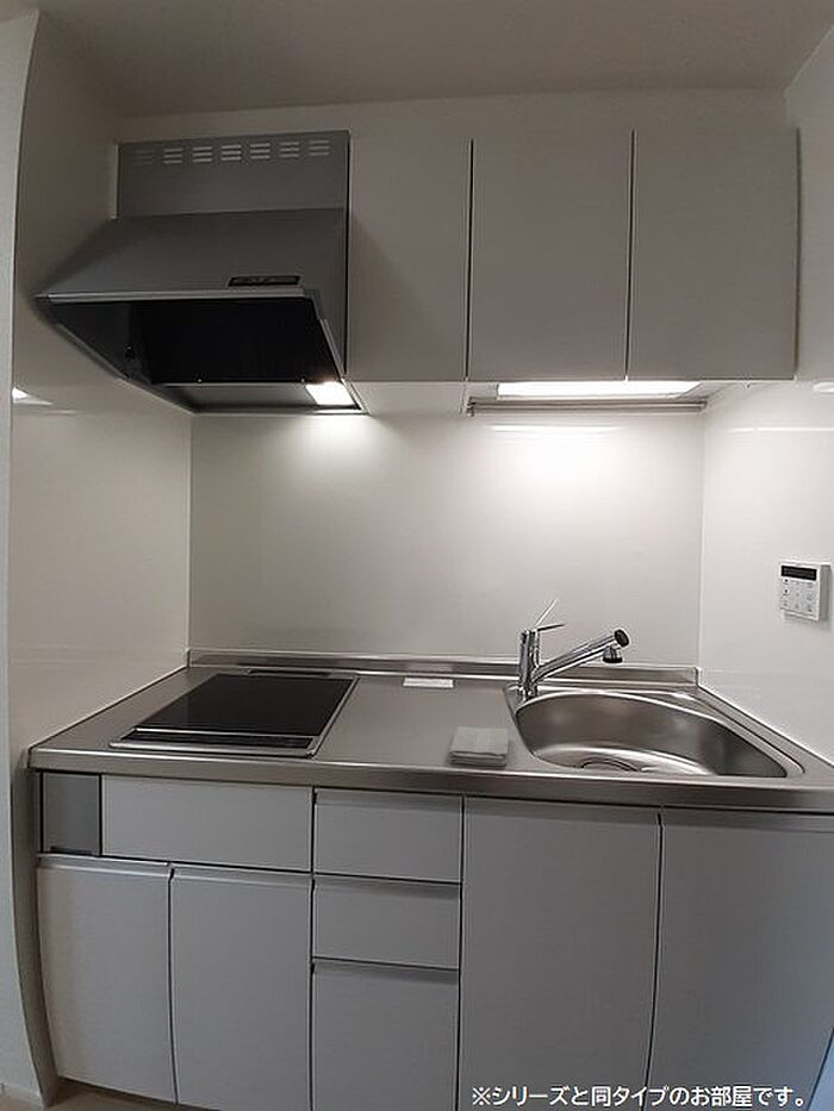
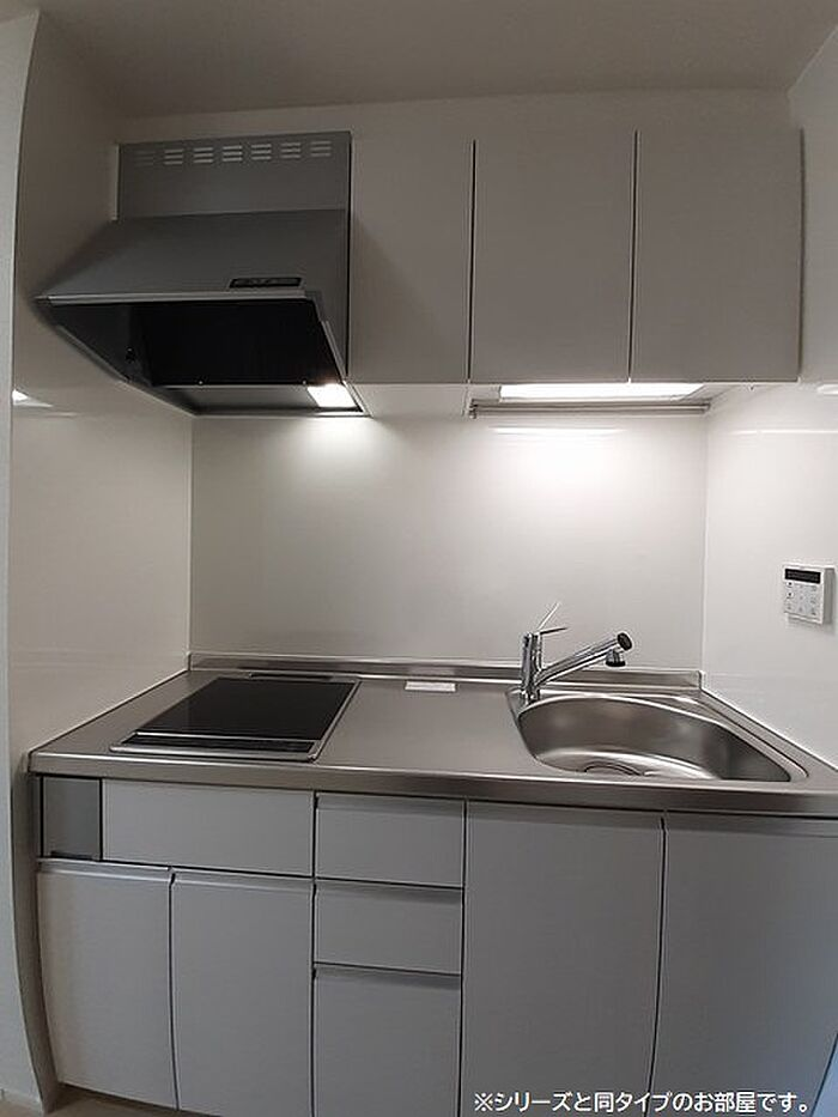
- washcloth [448,725,510,767]
